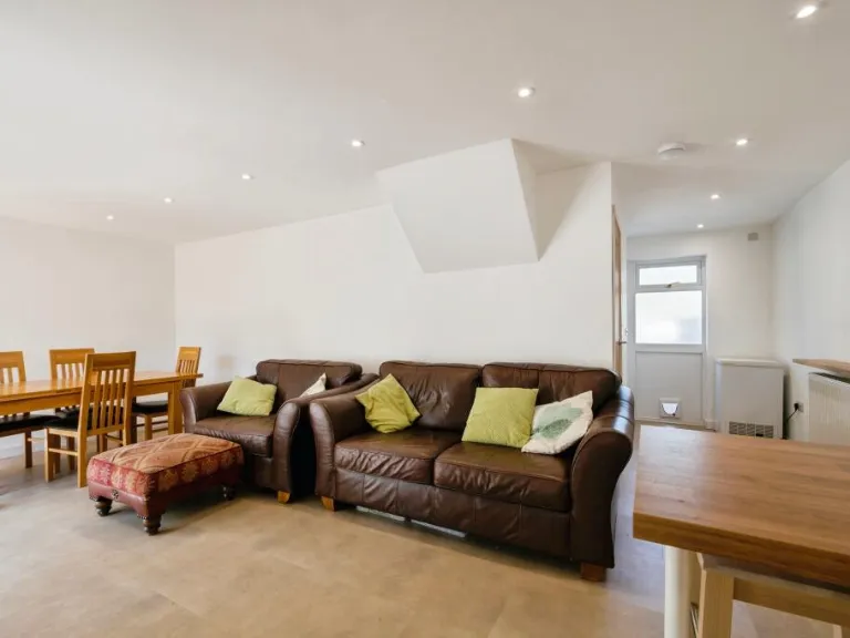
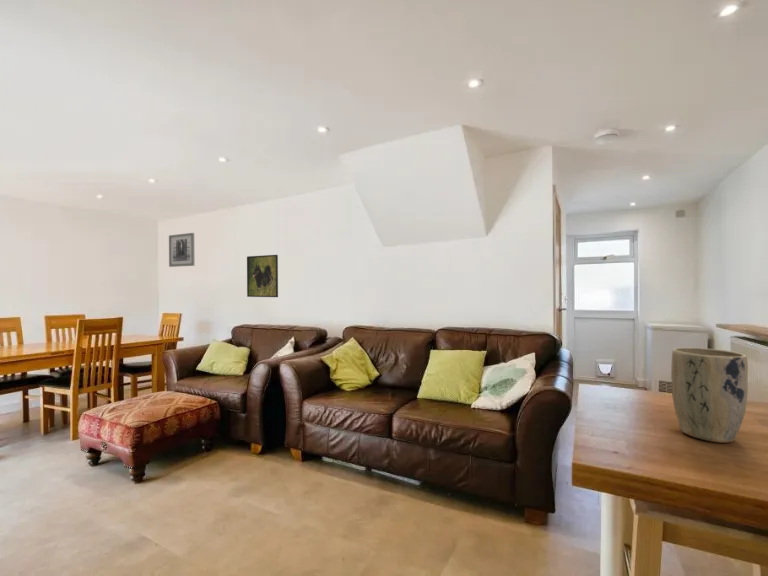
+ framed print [246,254,279,298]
+ wall art [168,232,196,268]
+ plant pot [670,347,749,444]
